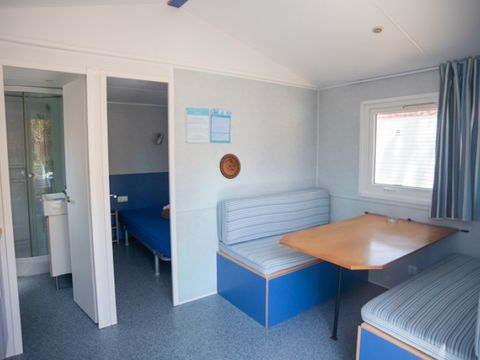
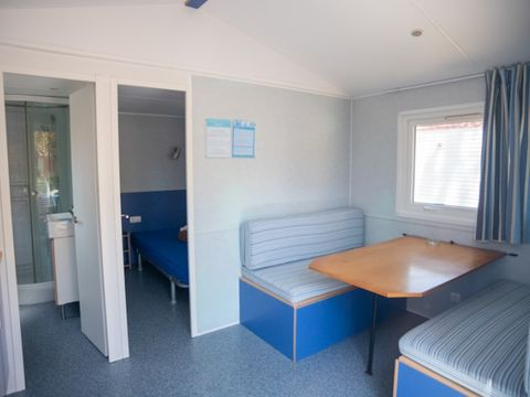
- decorative plate [218,153,242,180]
